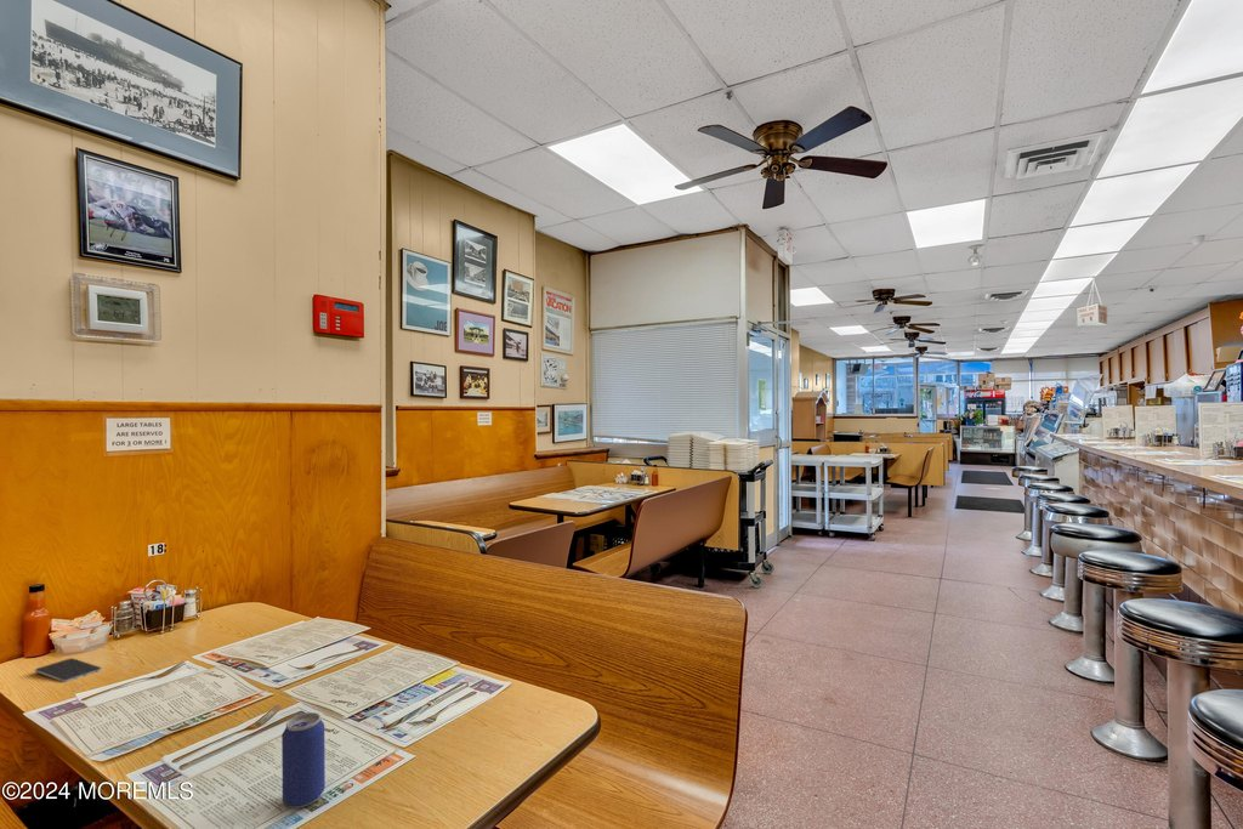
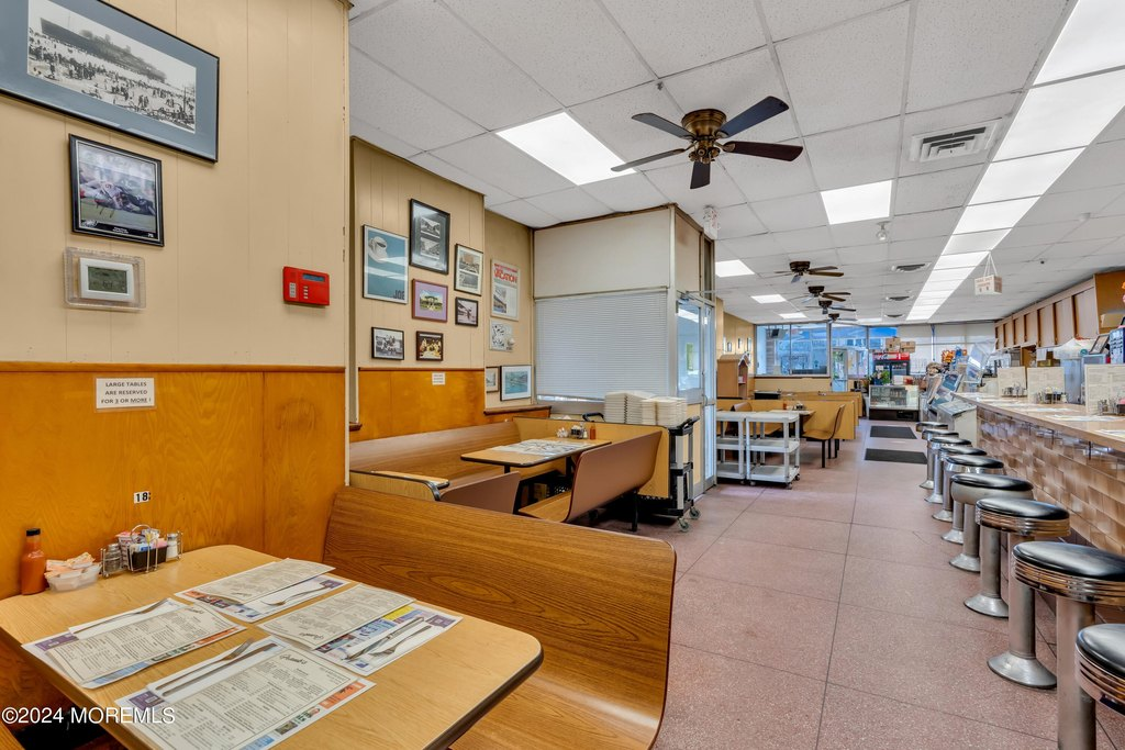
- smartphone [34,657,103,683]
- beverage can [280,711,327,810]
